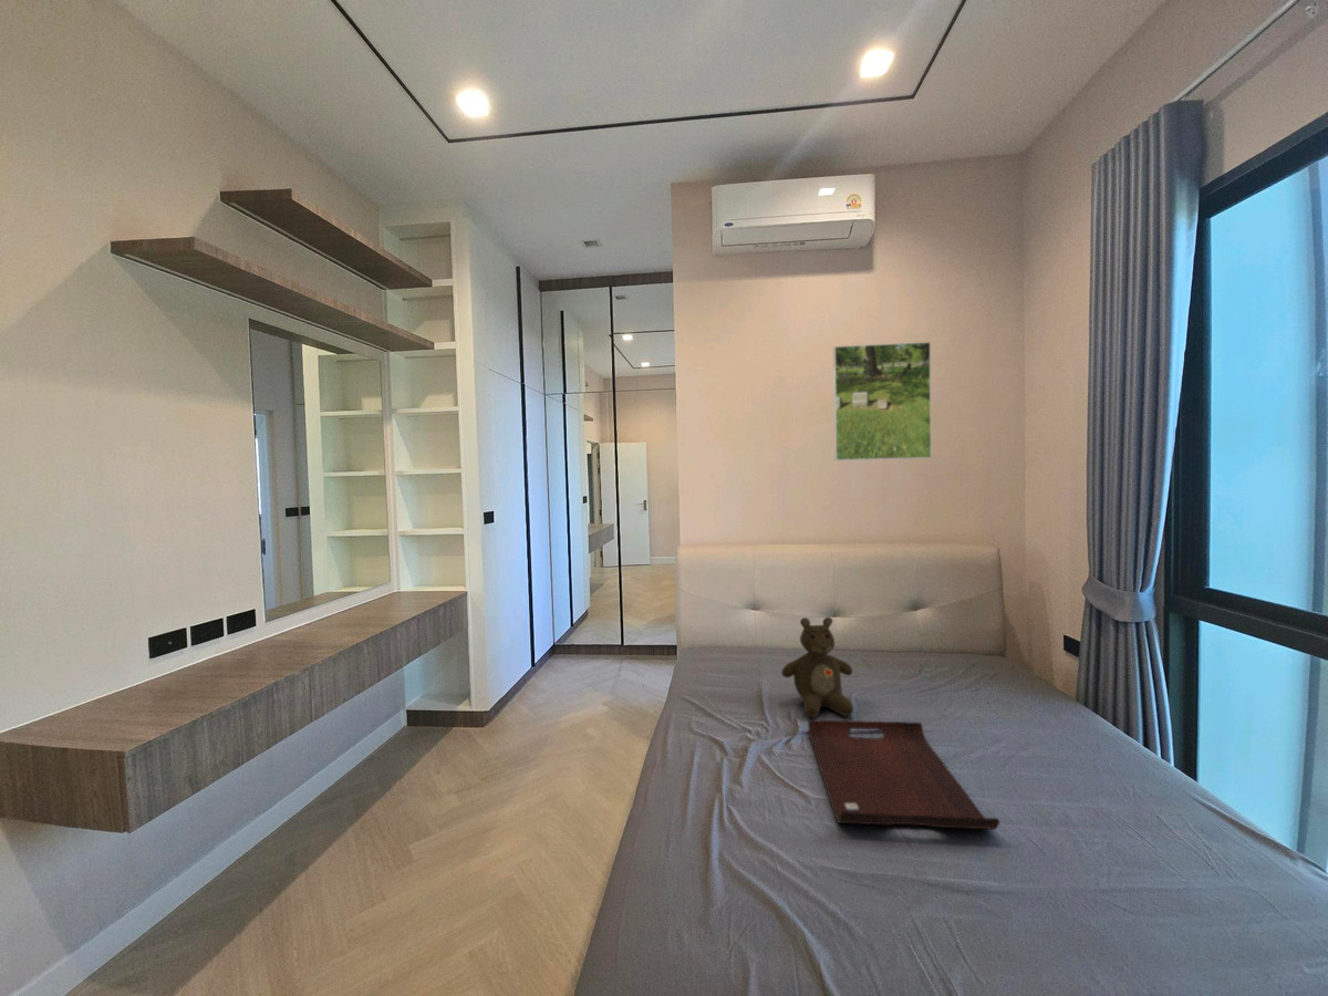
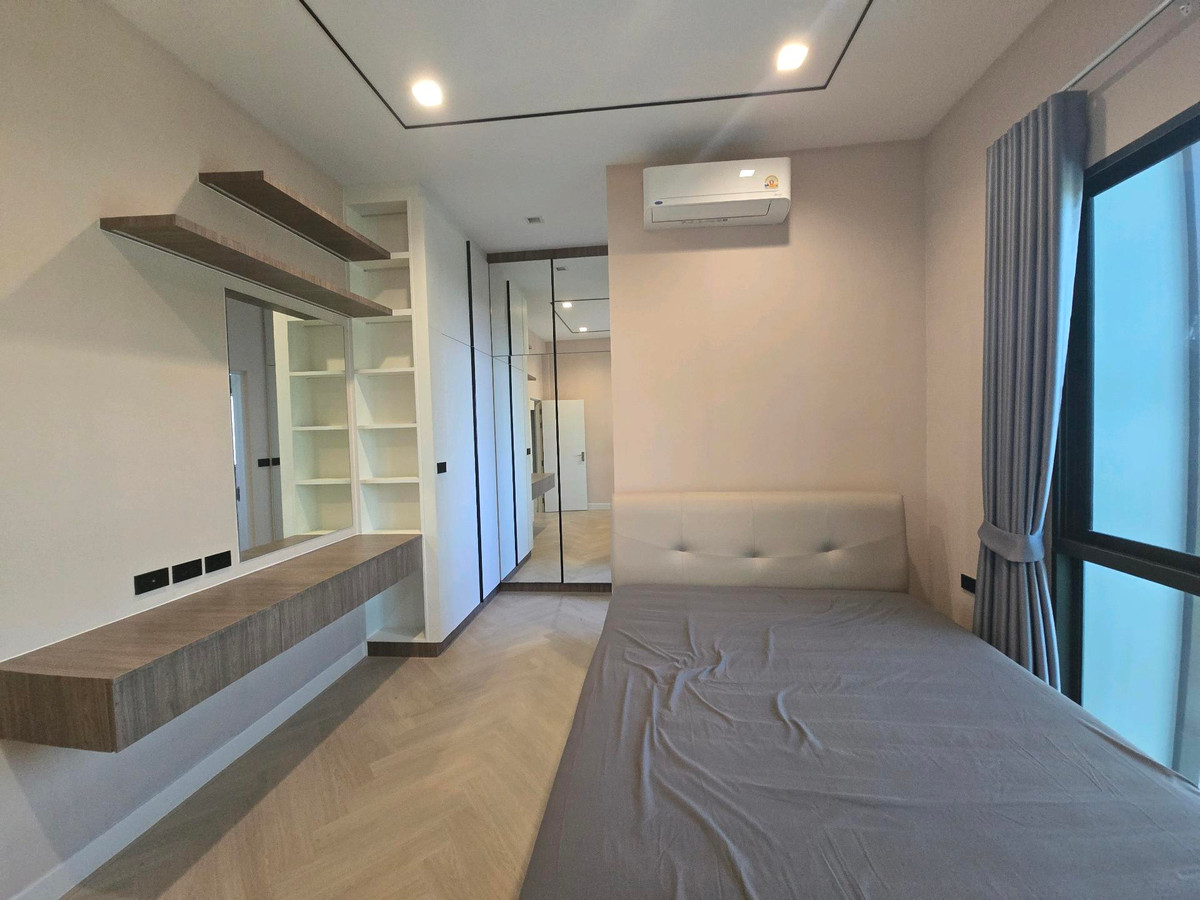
- teddy bear [780,616,854,718]
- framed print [832,341,933,461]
- serving tray [807,718,1000,831]
